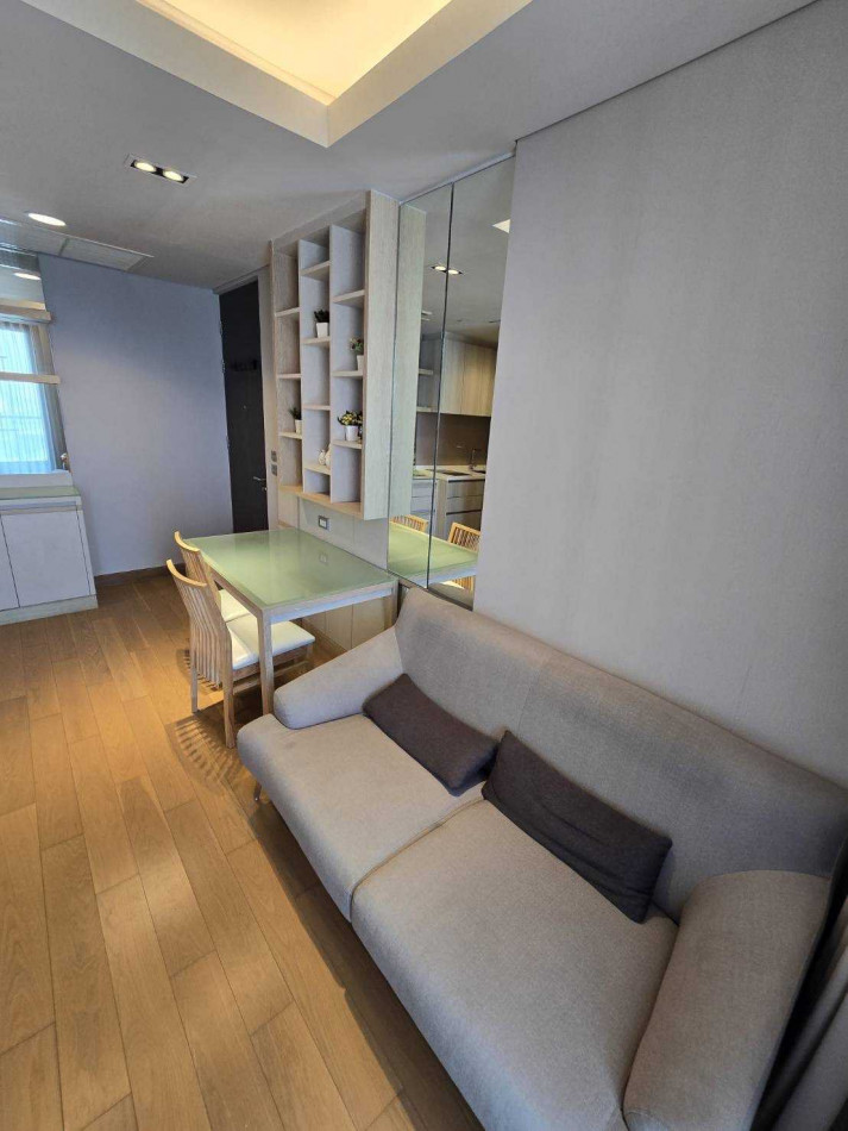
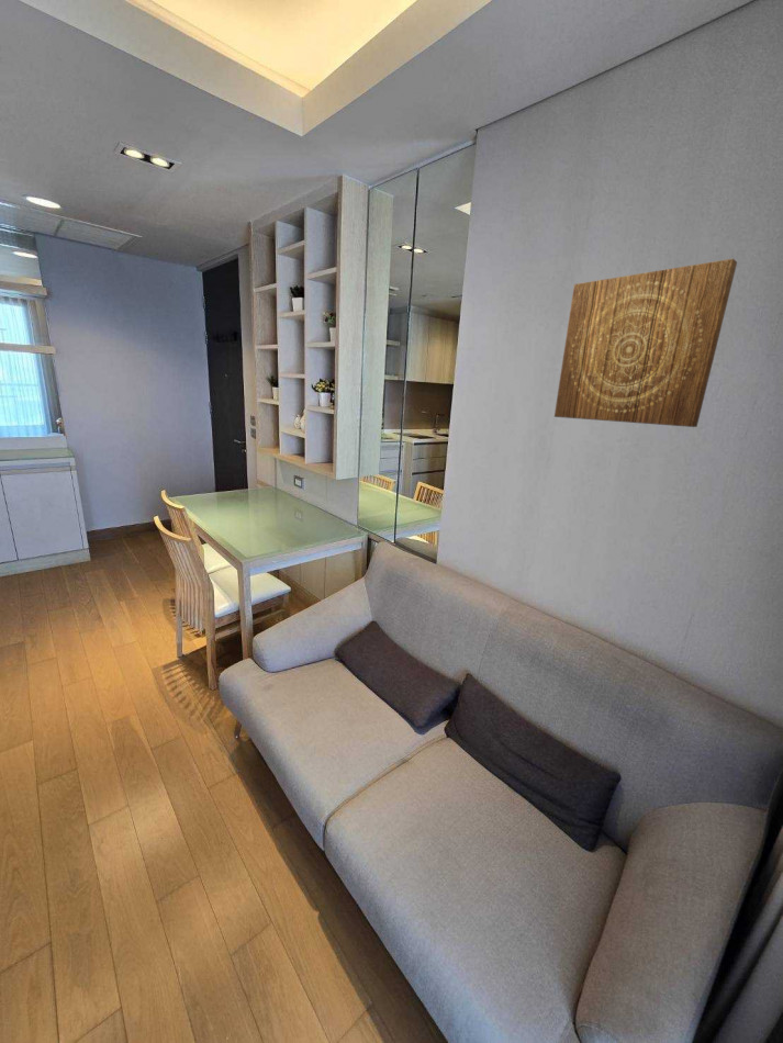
+ wall art [553,258,738,428]
